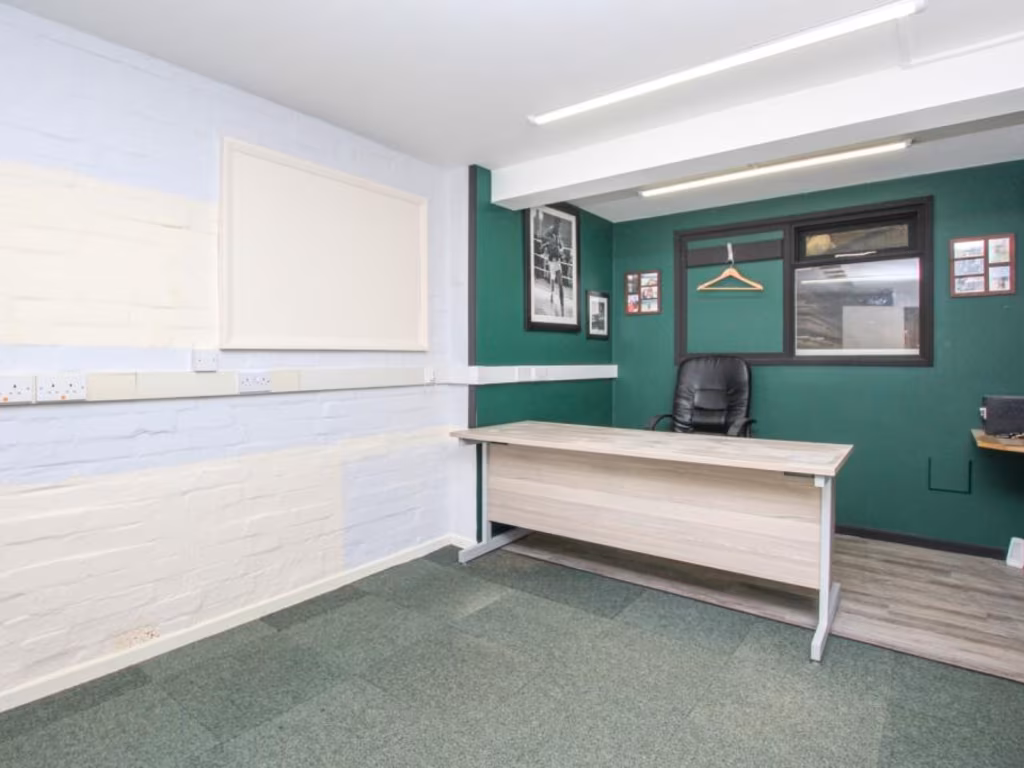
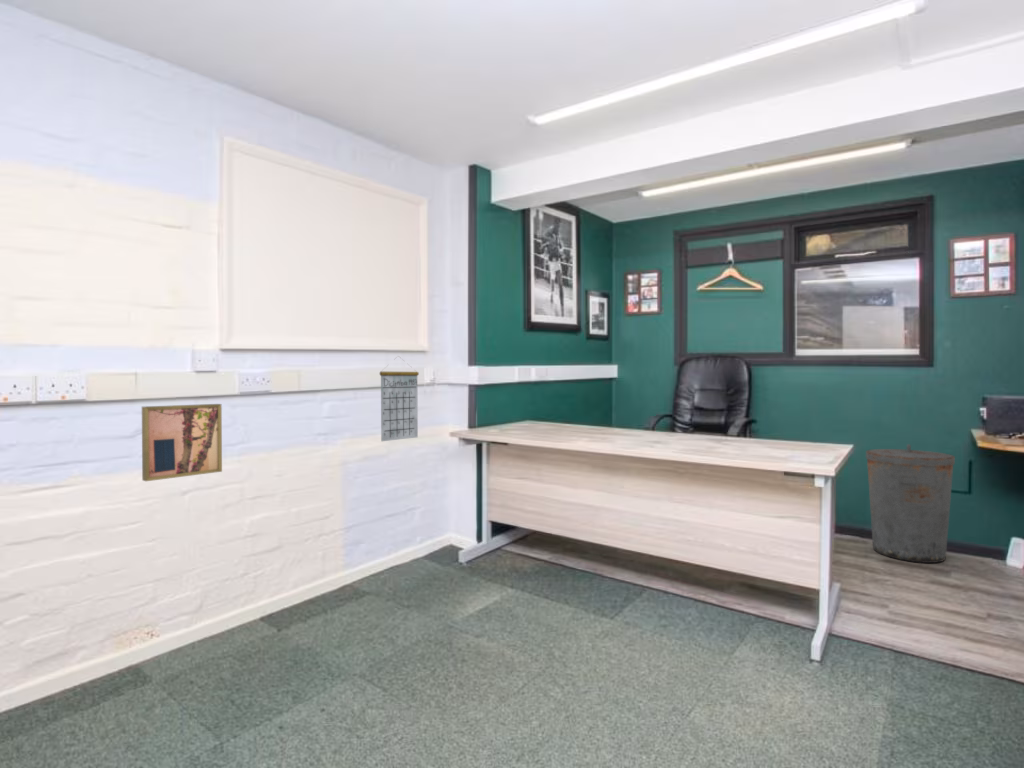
+ wall art [141,403,223,482]
+ calendar [379,355,420,442]
+ trash can [865,443,956,564]
